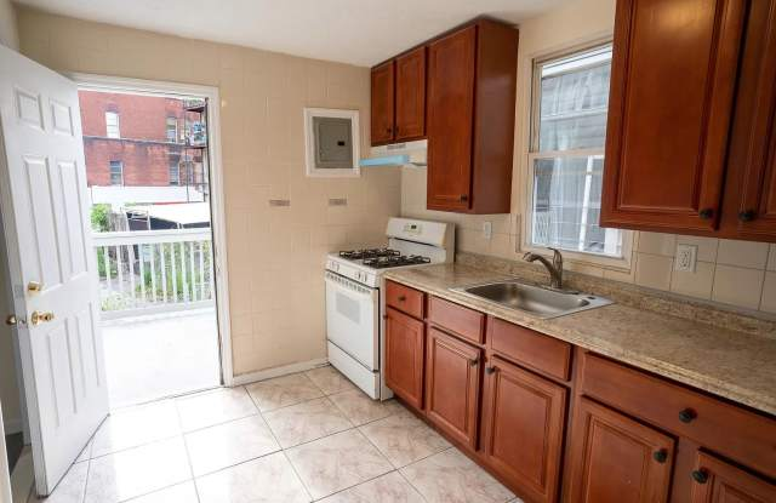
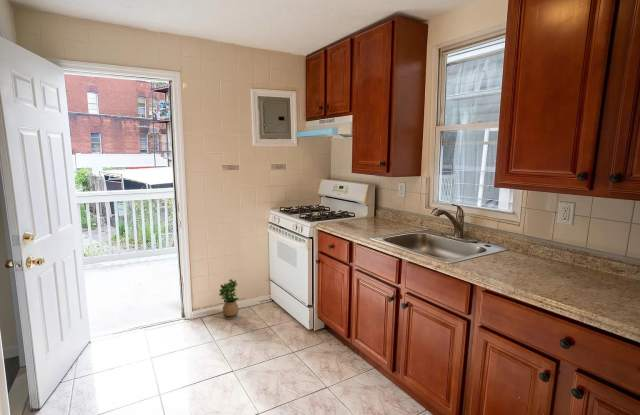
+ potted plant [218,278,240,320]
